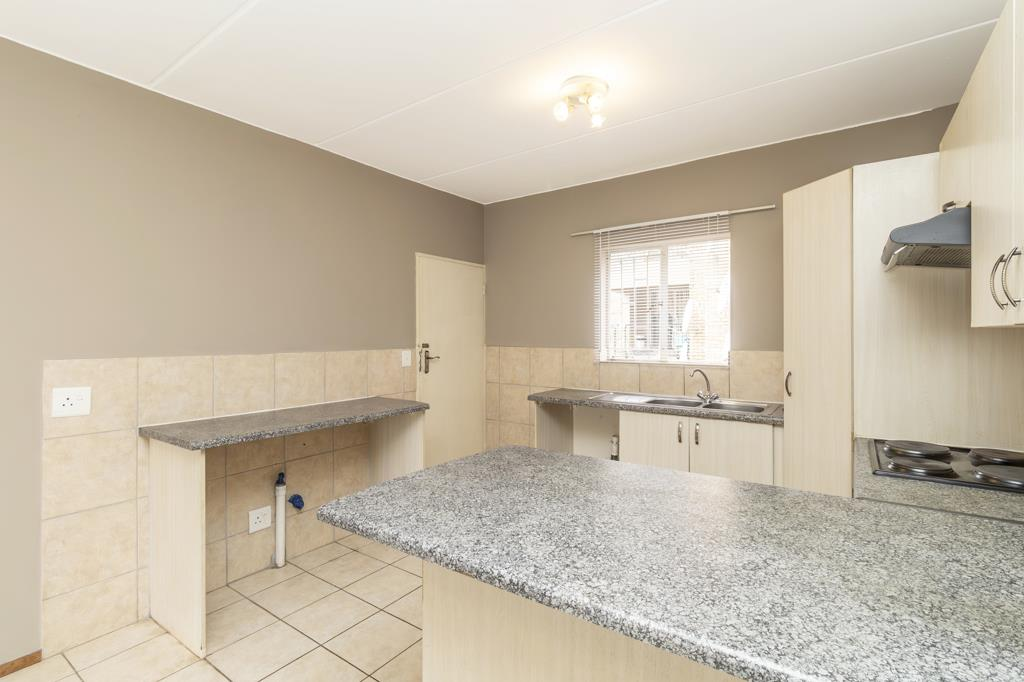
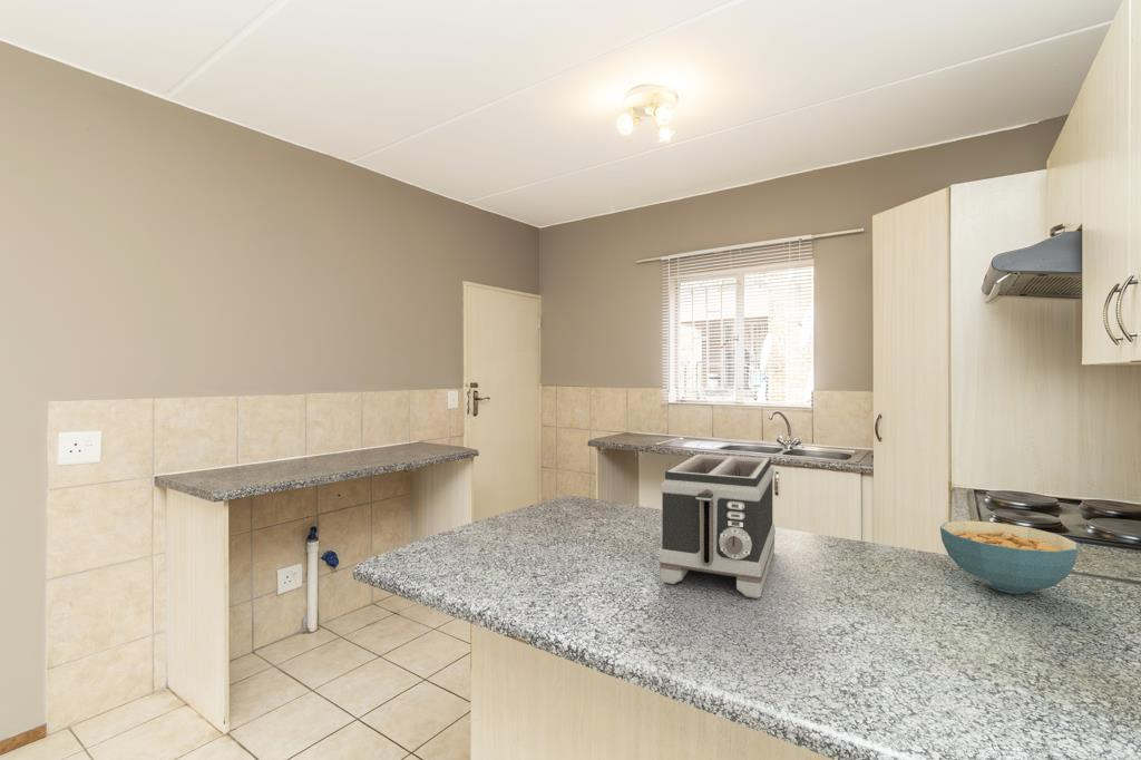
+ cereal bowl [939,519,1079,595]
+ toaster [657,452,777,600]
